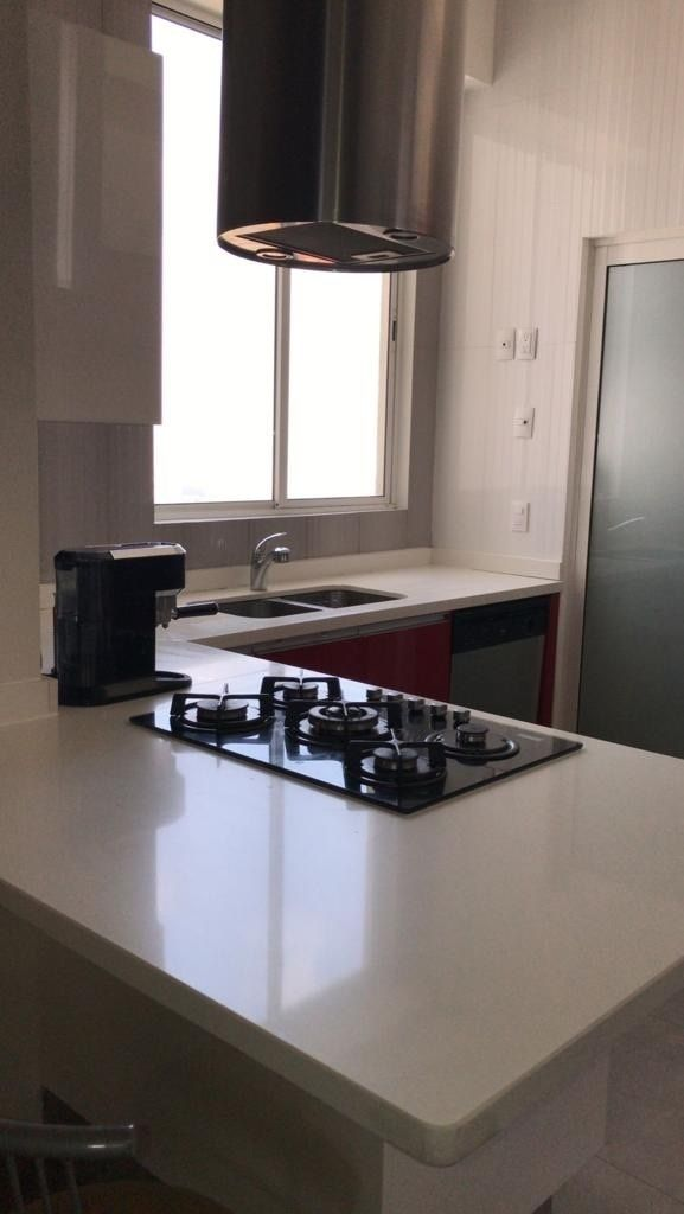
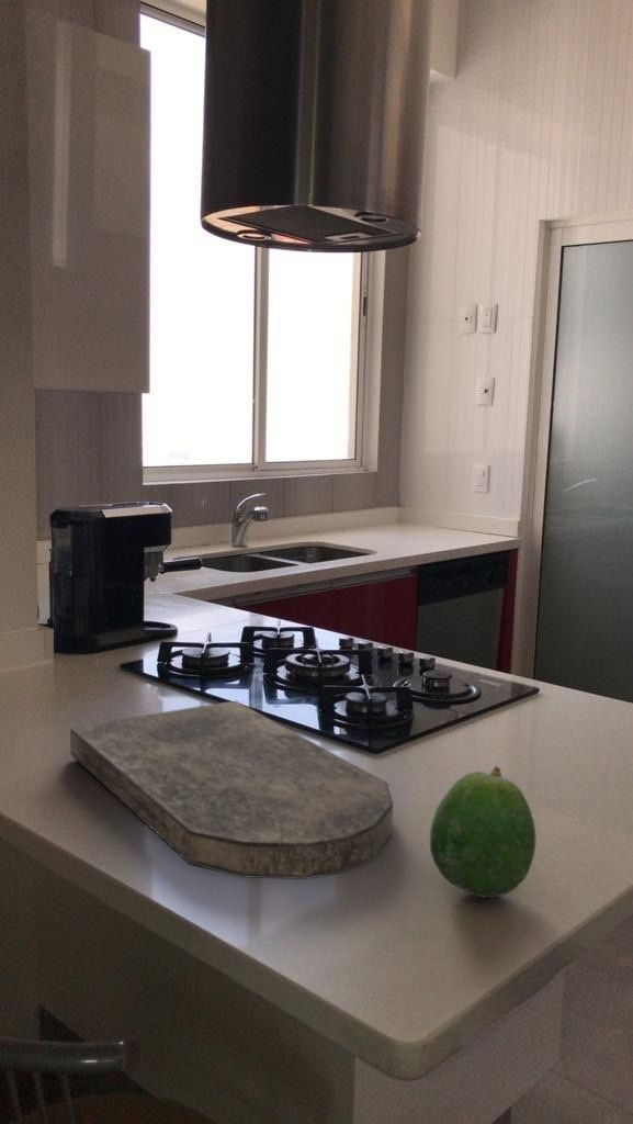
+ cutting board [69,700,394,880]
+ fruit [429,765,536,899]
